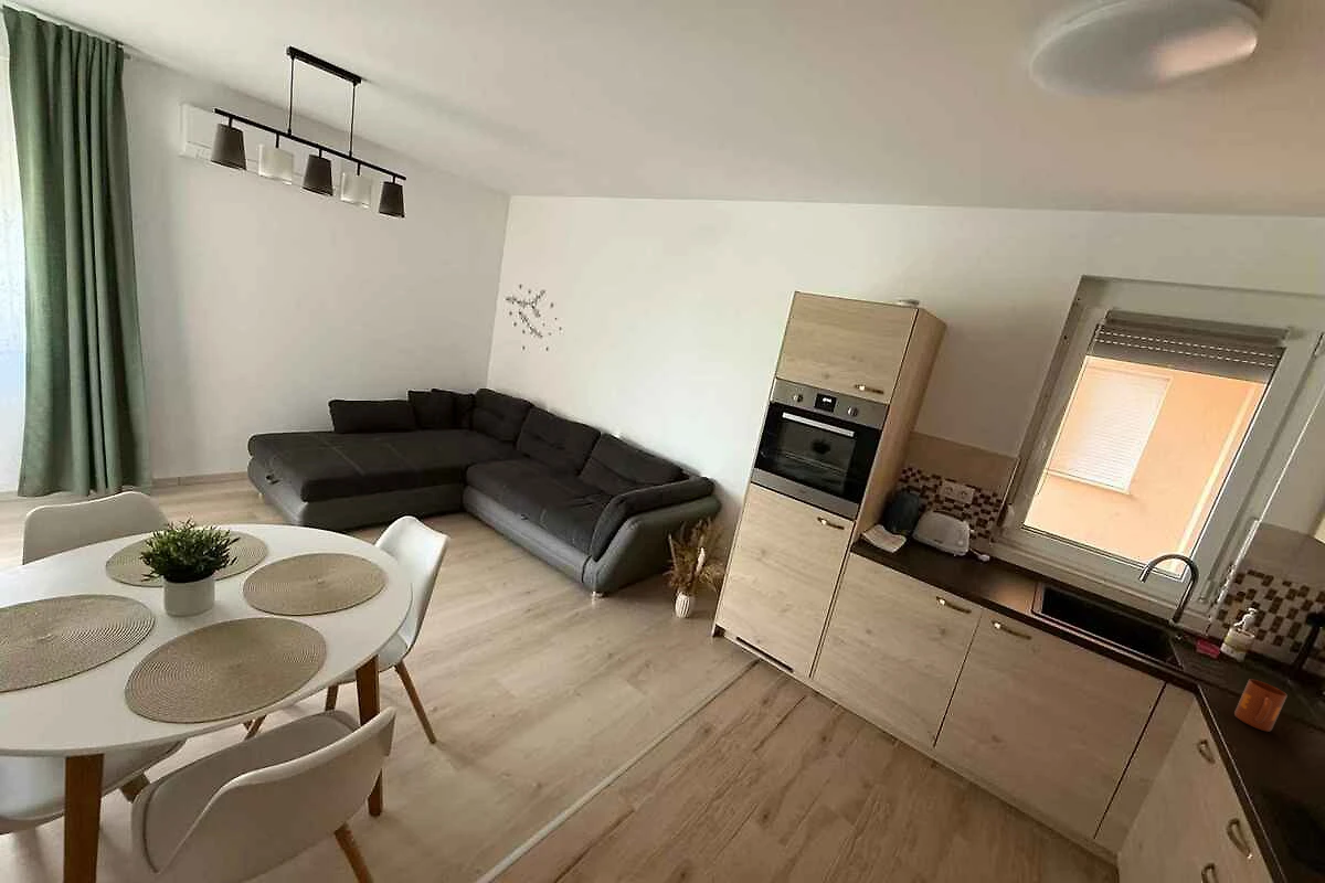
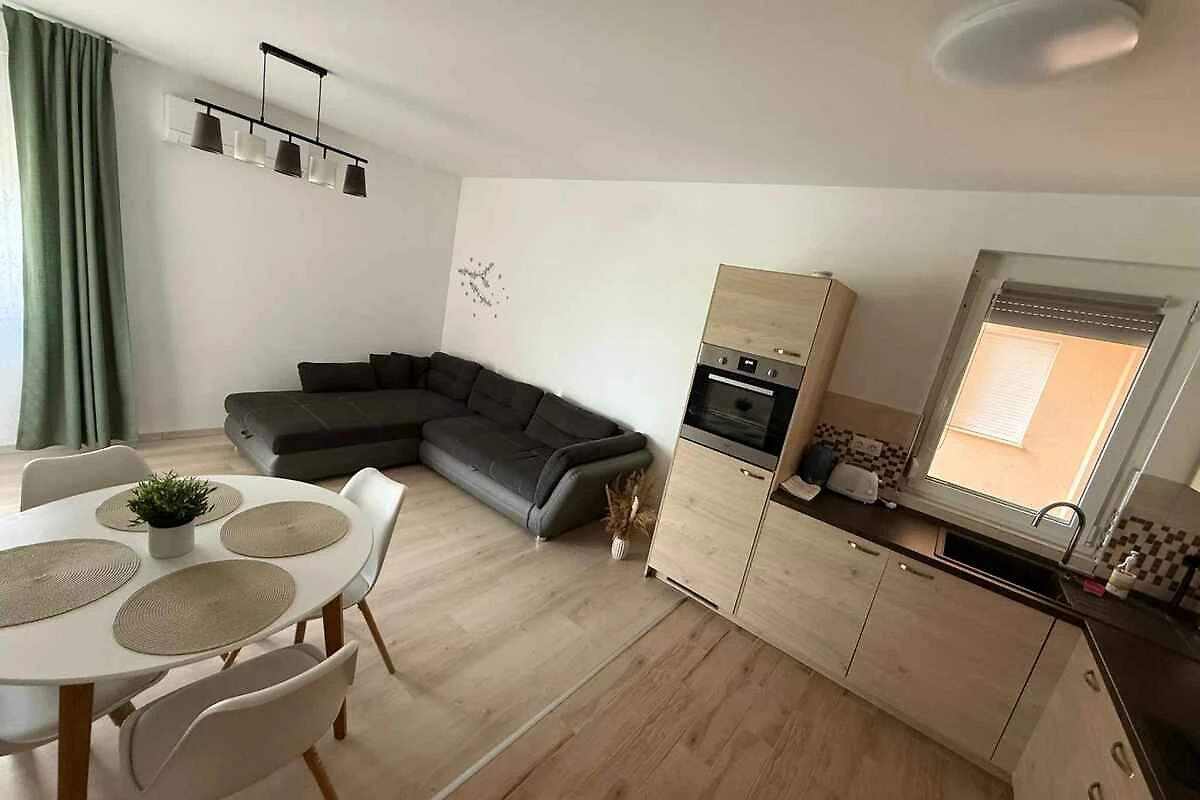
- mug [1233,678,1289,733]
